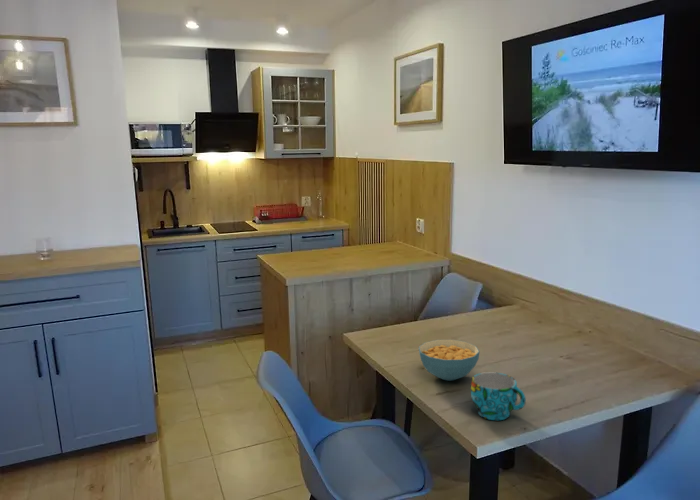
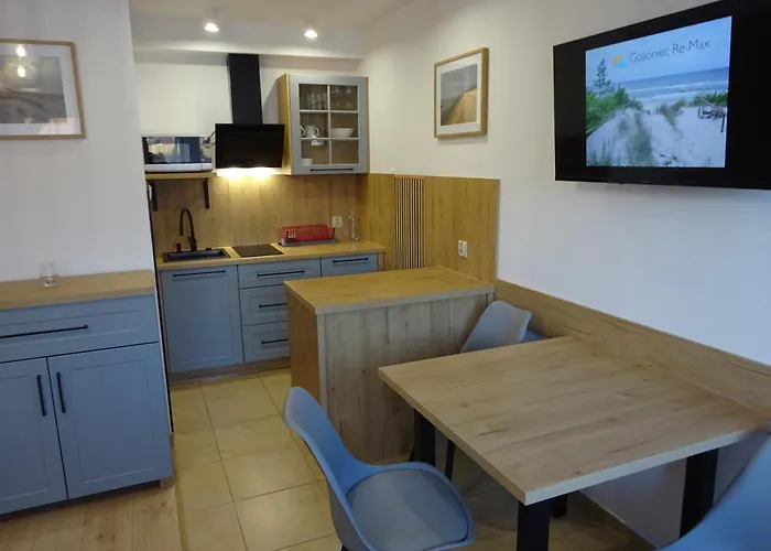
- cereal bowl [418,339,480,382]
- cup [470,371,527,421]
